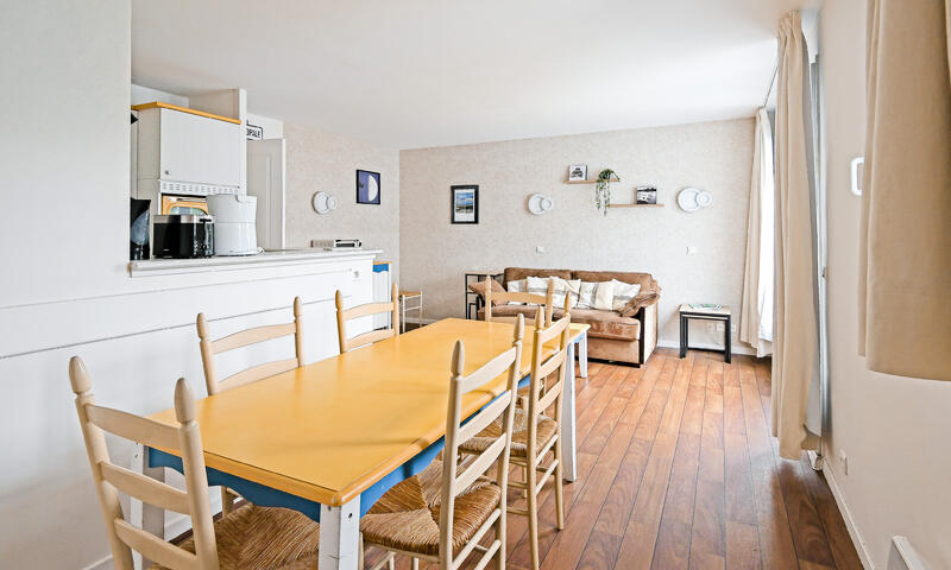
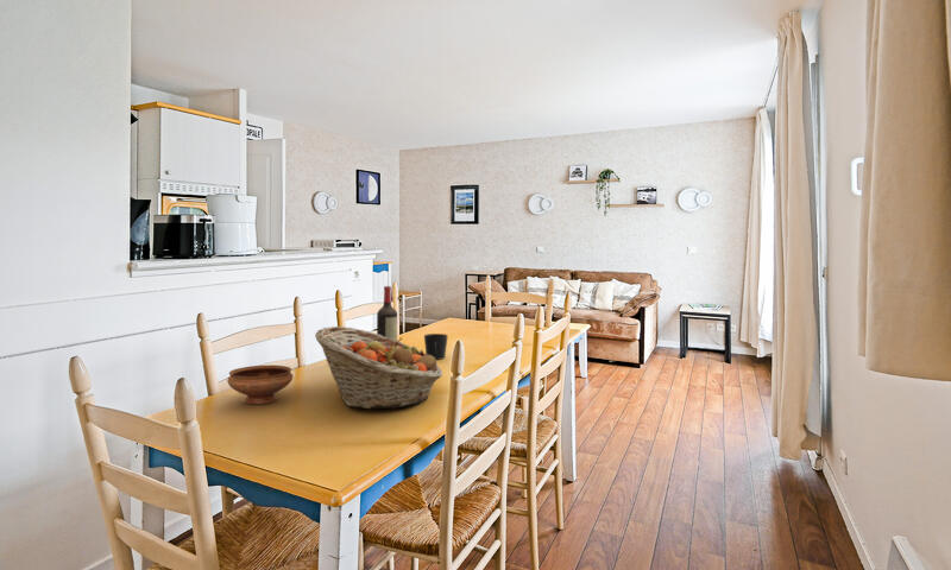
+ fruit basket [314,325,443,411]
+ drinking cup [226,365,294,405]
+ wine bottle [376,285,398,341]
+ cup [423,332,449,361]
